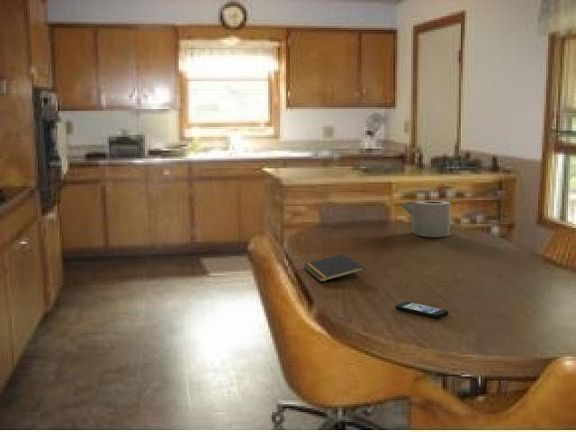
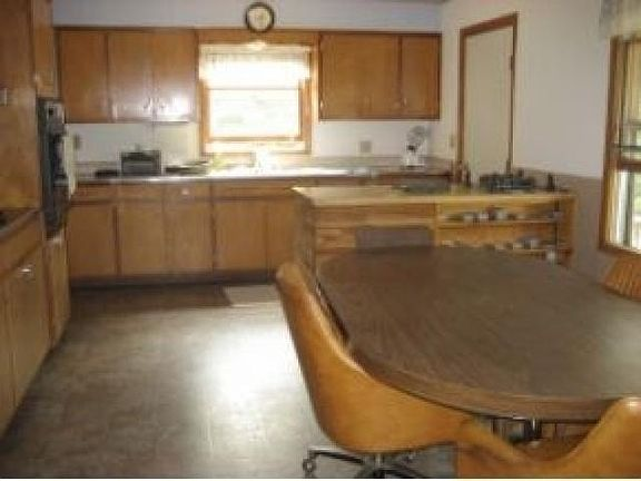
- toilet paper roll [399,200,452,238]
- notepad [302,253,365,283]
- smartphone [395,300,449,319]
